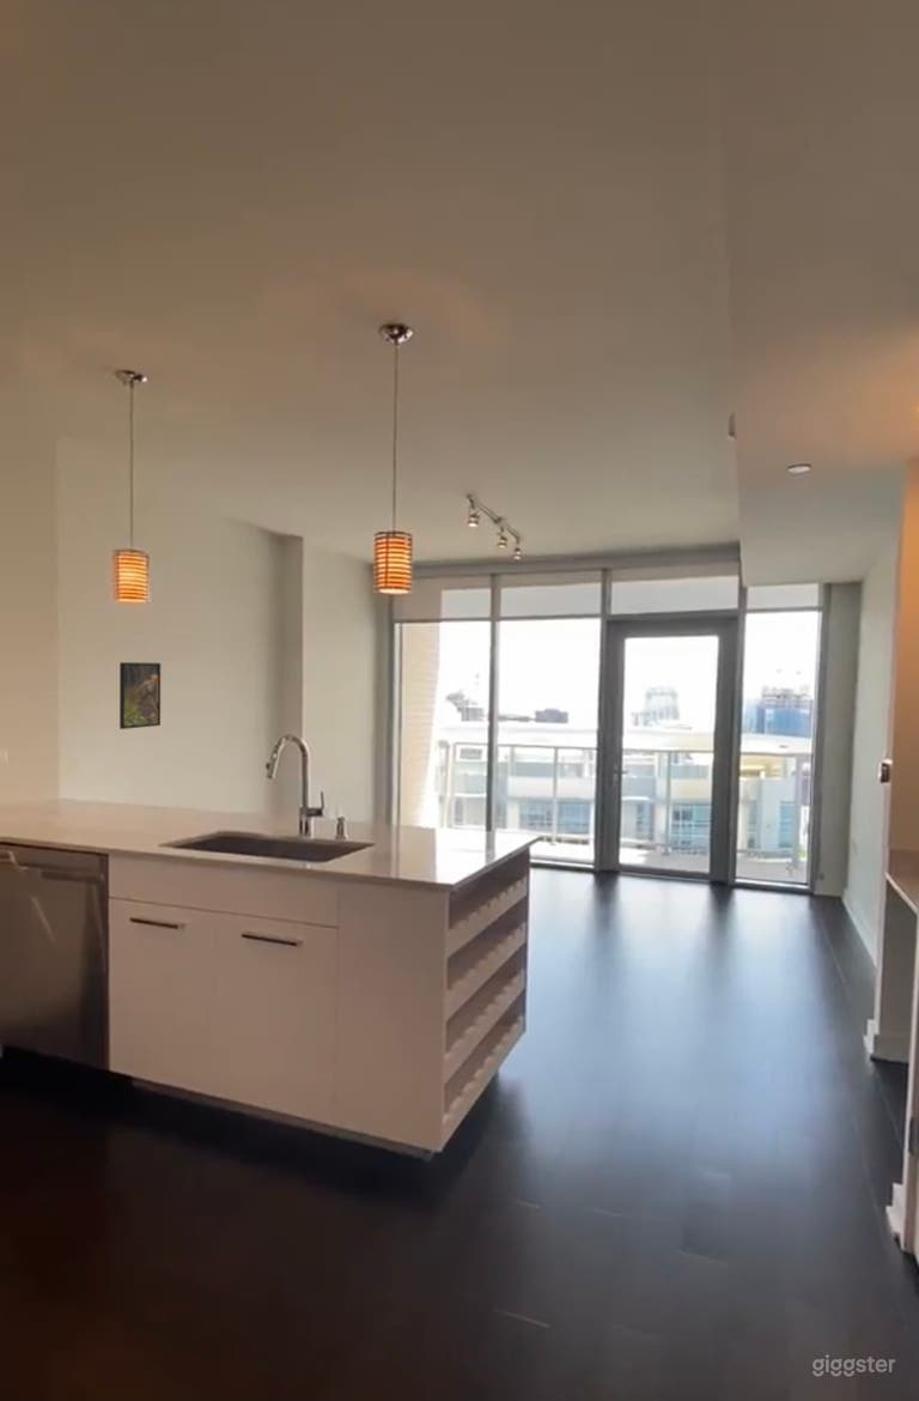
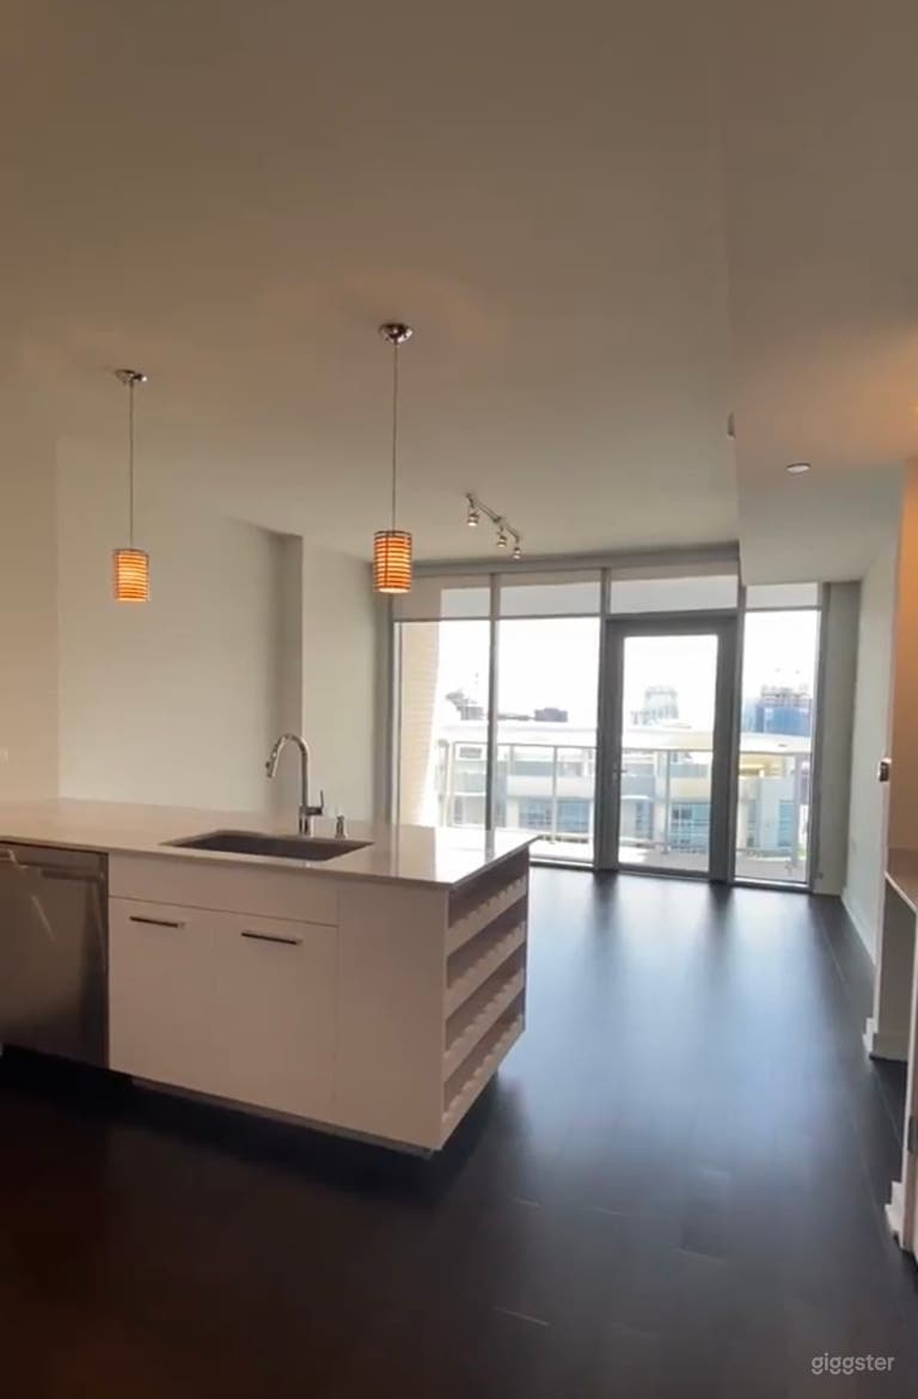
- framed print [118,661,162,730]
